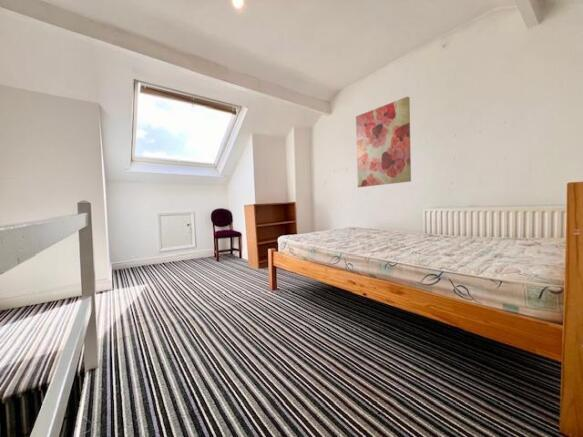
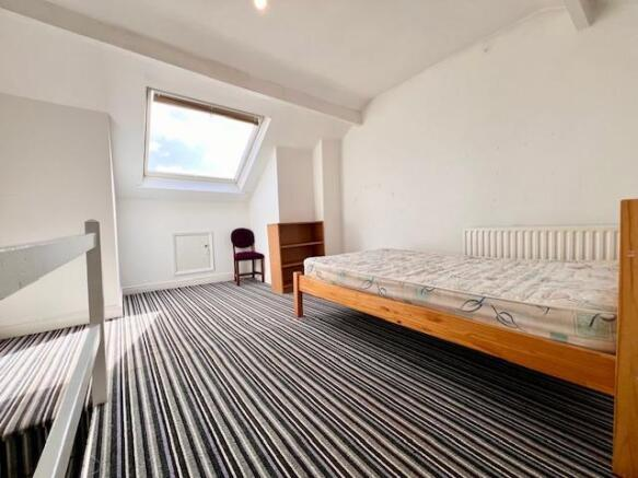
- wall art [355,95,412,188]
